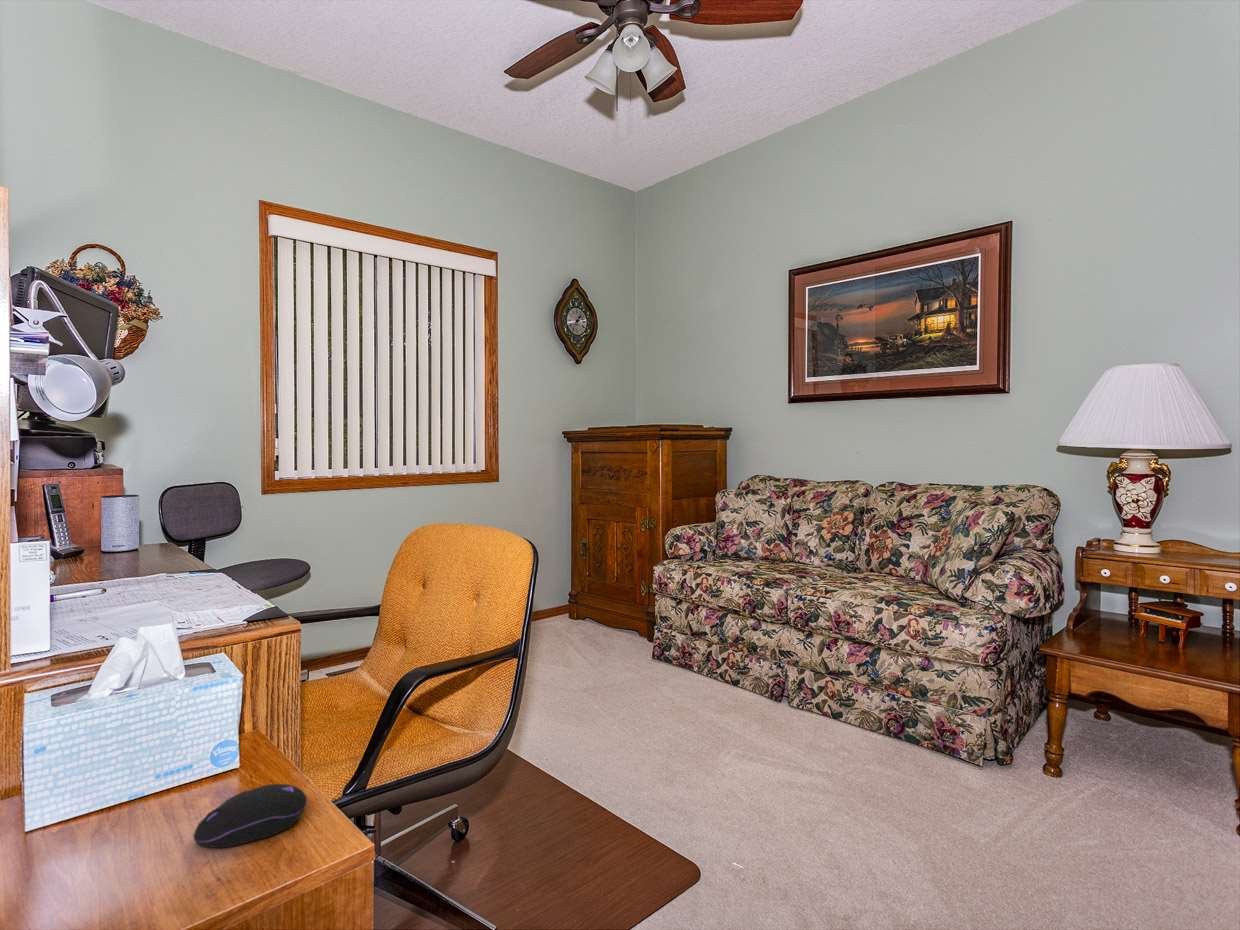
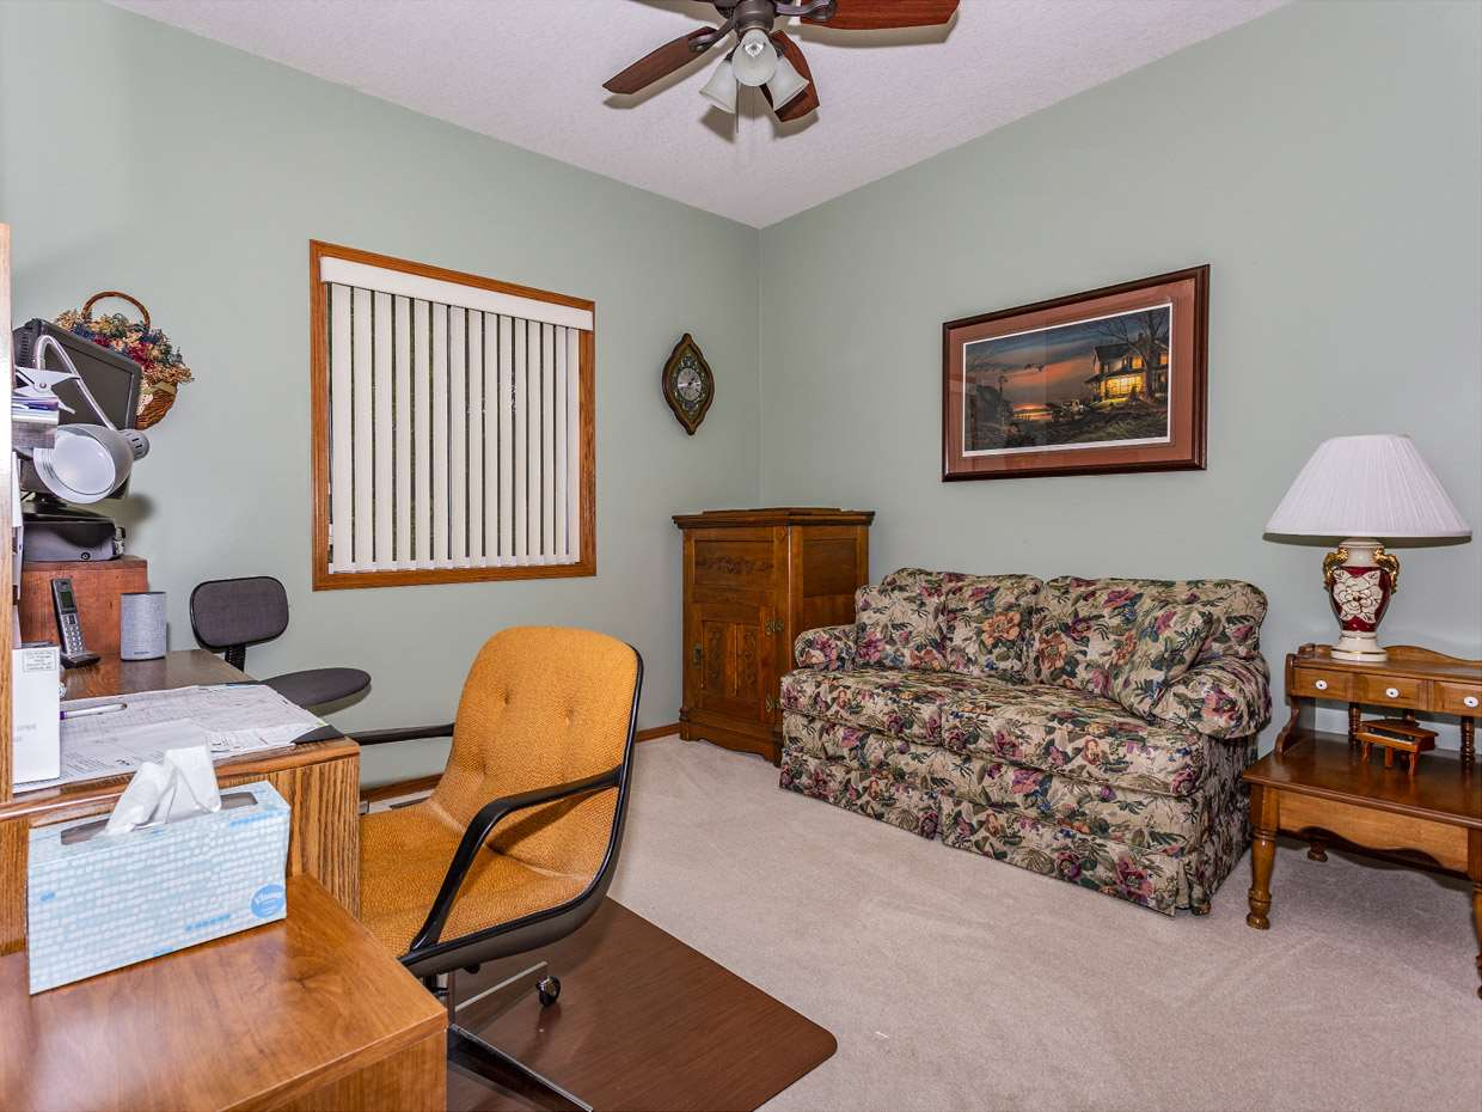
- computer mouse [192,783,308,849]
